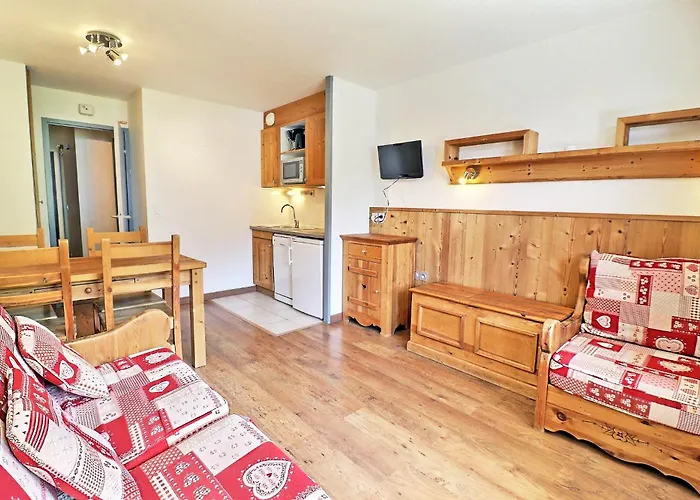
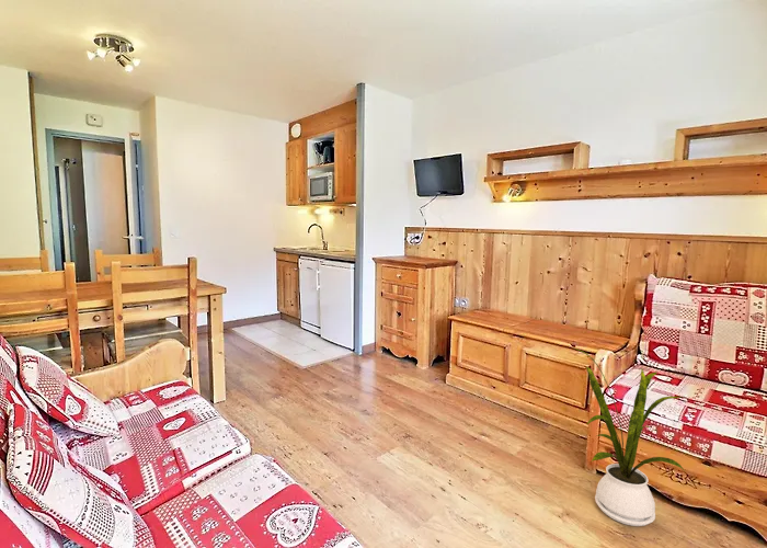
+ house plant [572,346,686,527]
